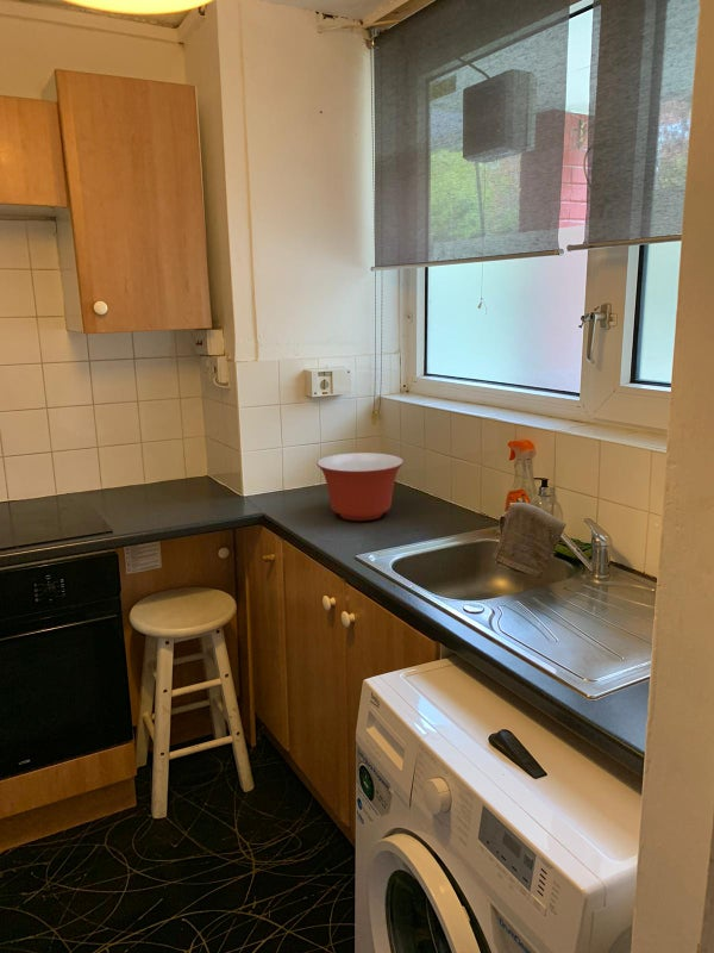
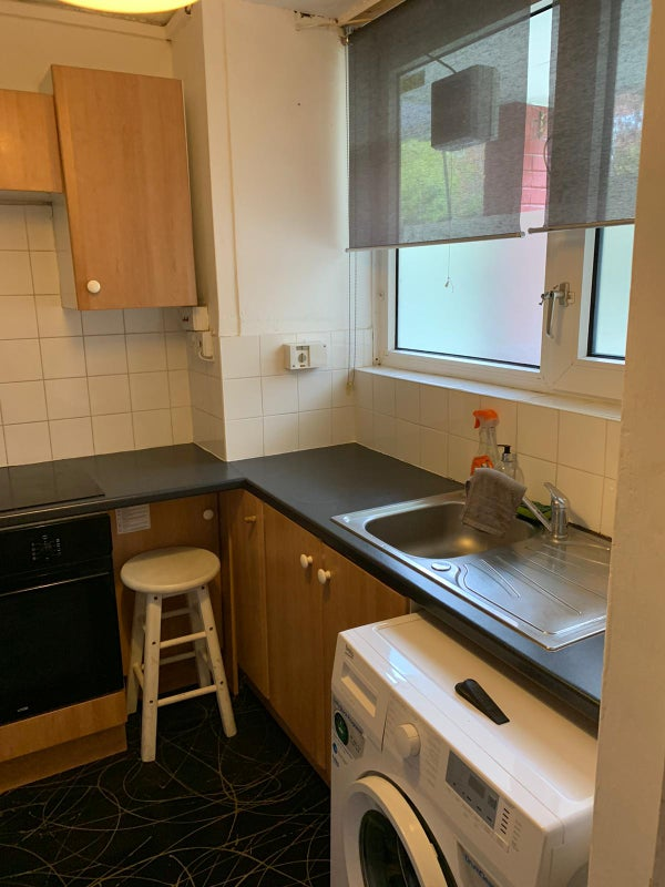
- mixing bowl [315,451,405,522]
